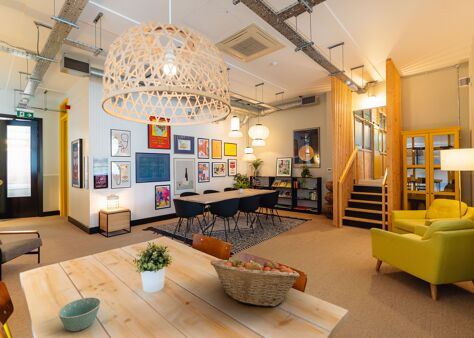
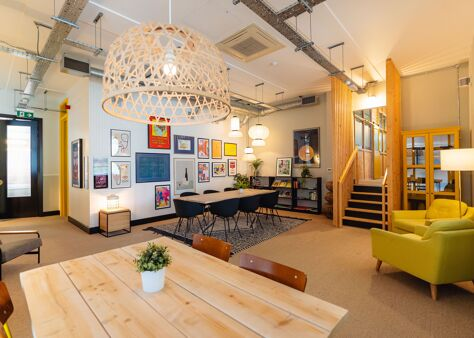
- fruit basket [209,258,301,307]
- bowl [57,296,102,332]
